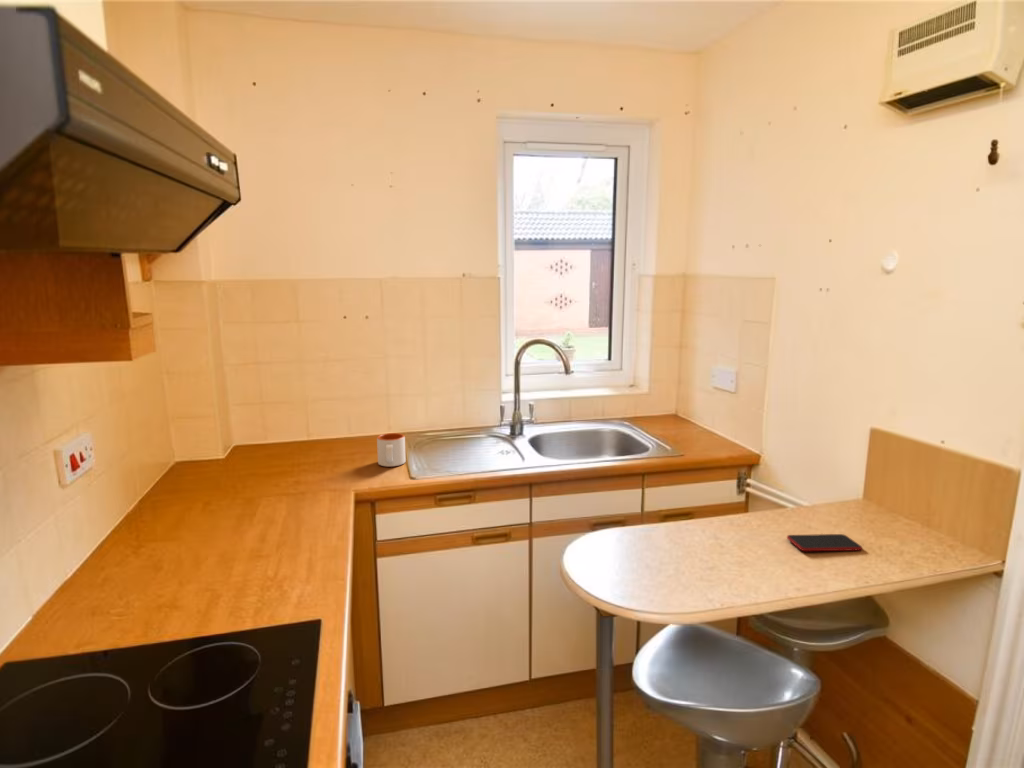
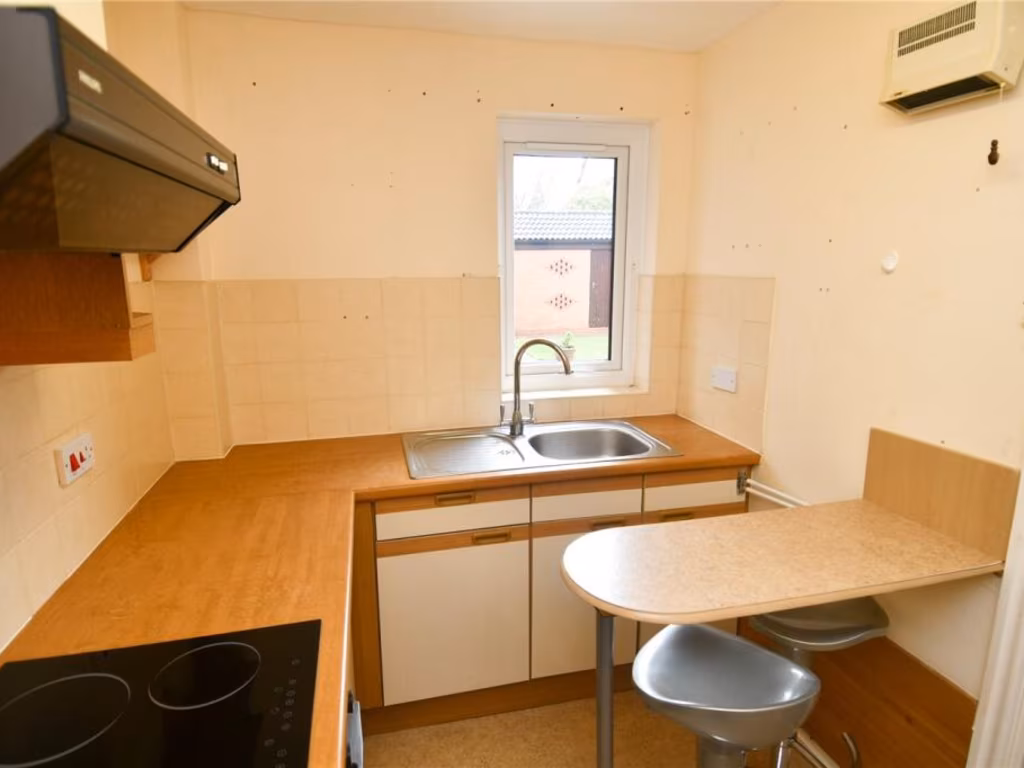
- smartphone [786,533,863,552]
- mug [376,432,407,468]
